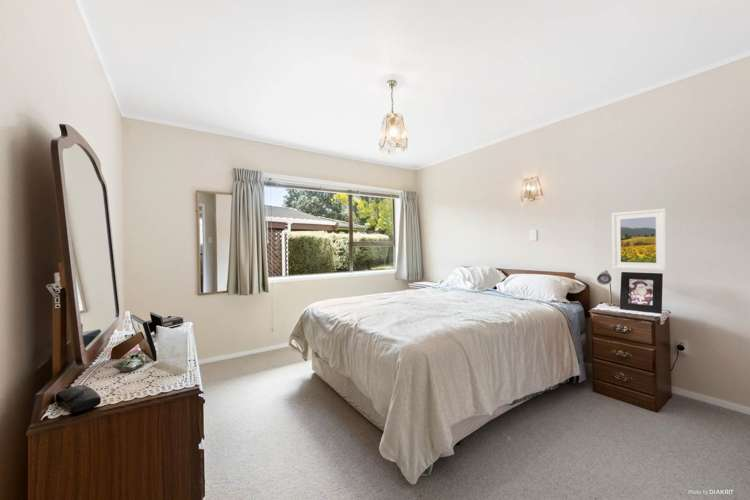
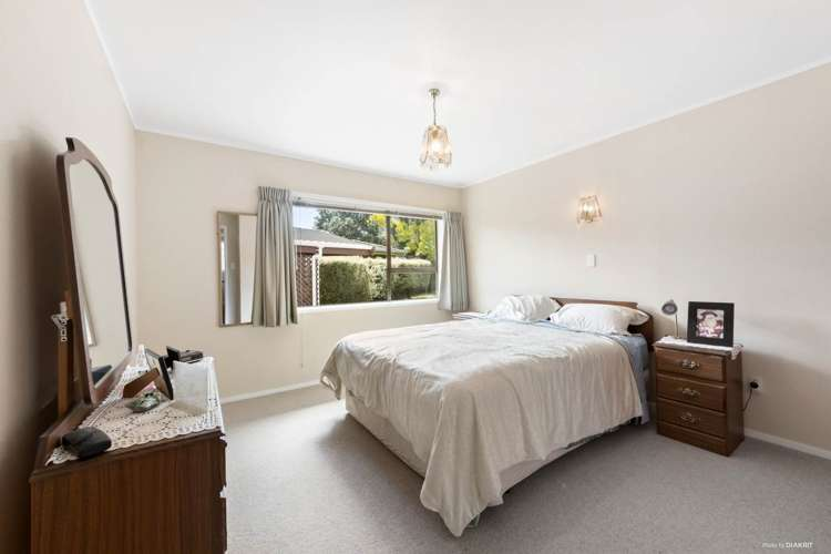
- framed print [611,208,668,272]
